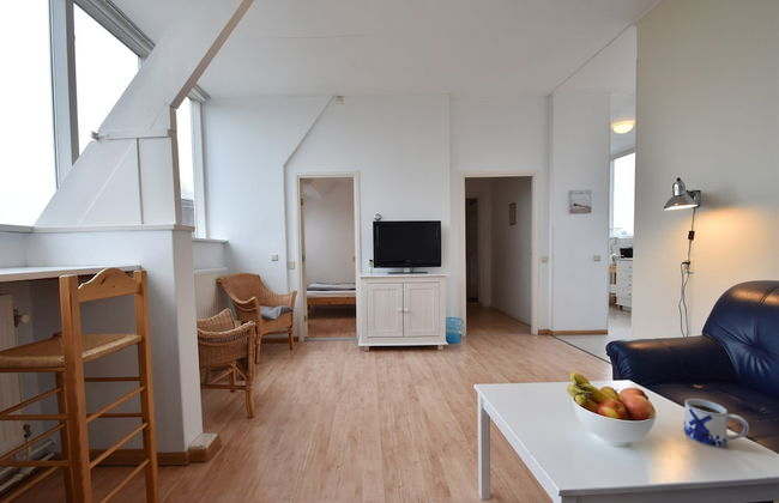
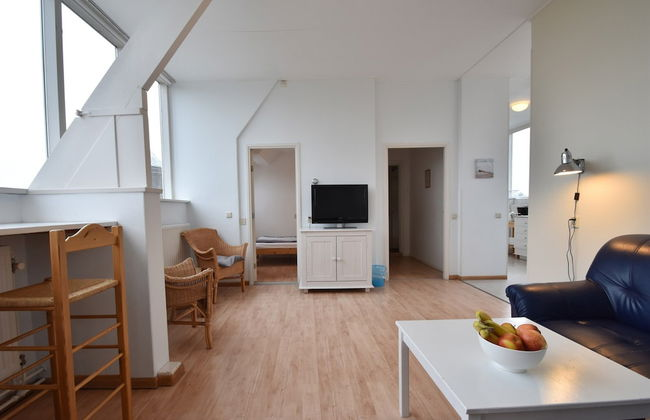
- mug [683,398,750,448]
